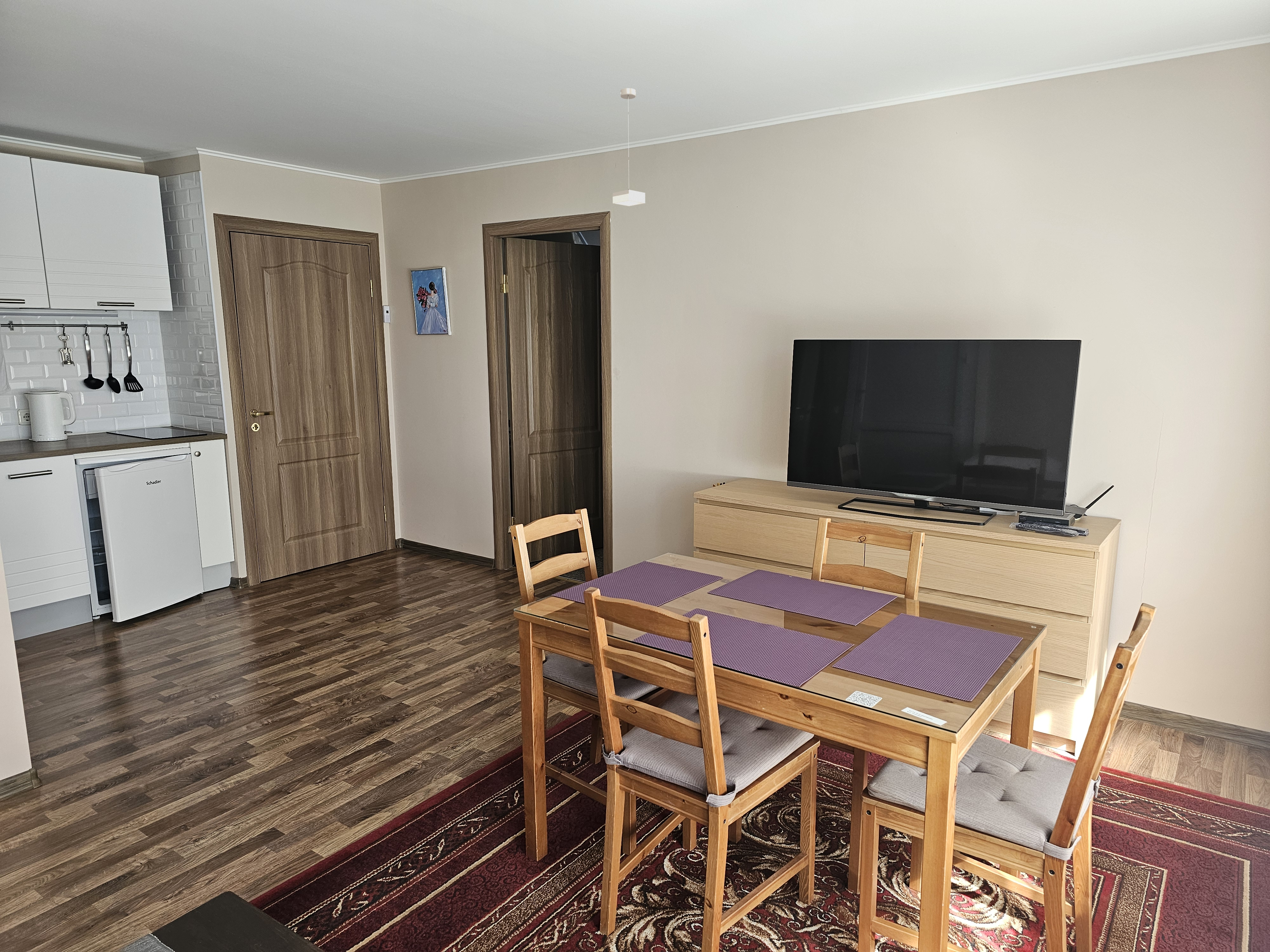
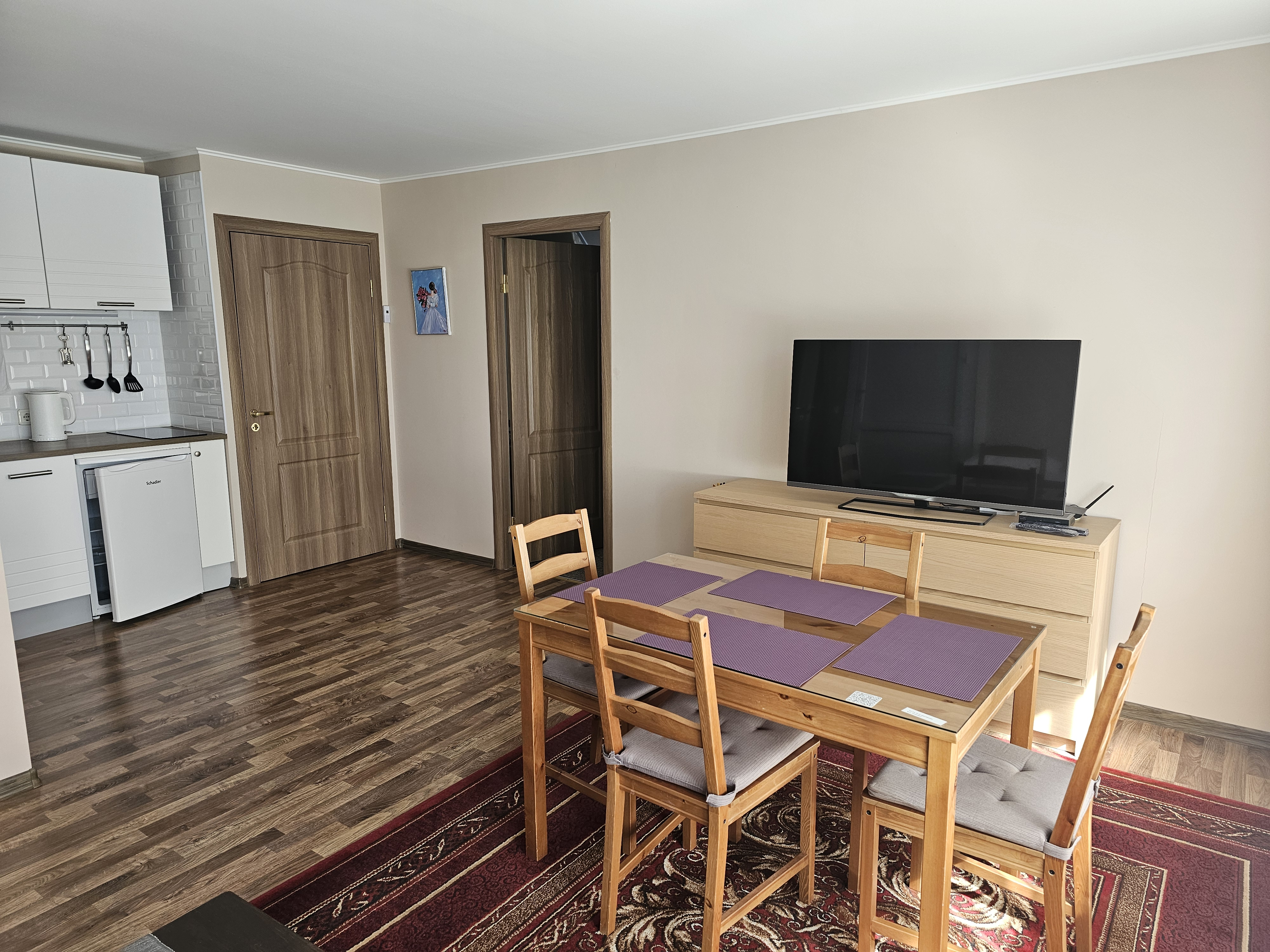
- pendant lamp [612,88,645,207]
